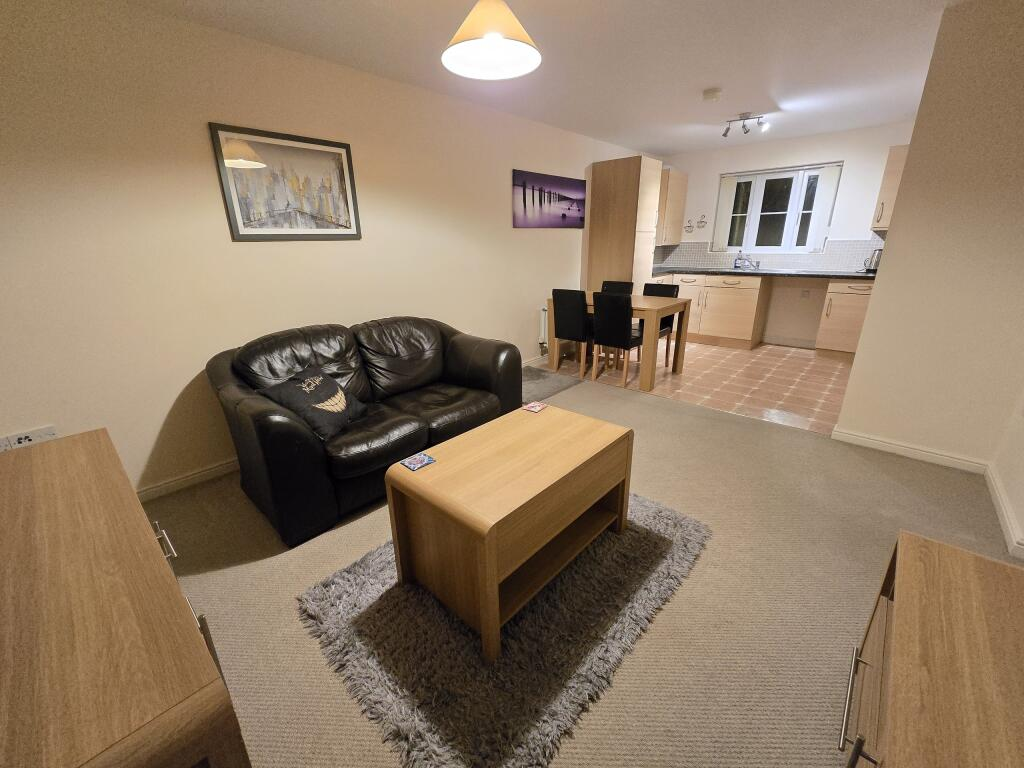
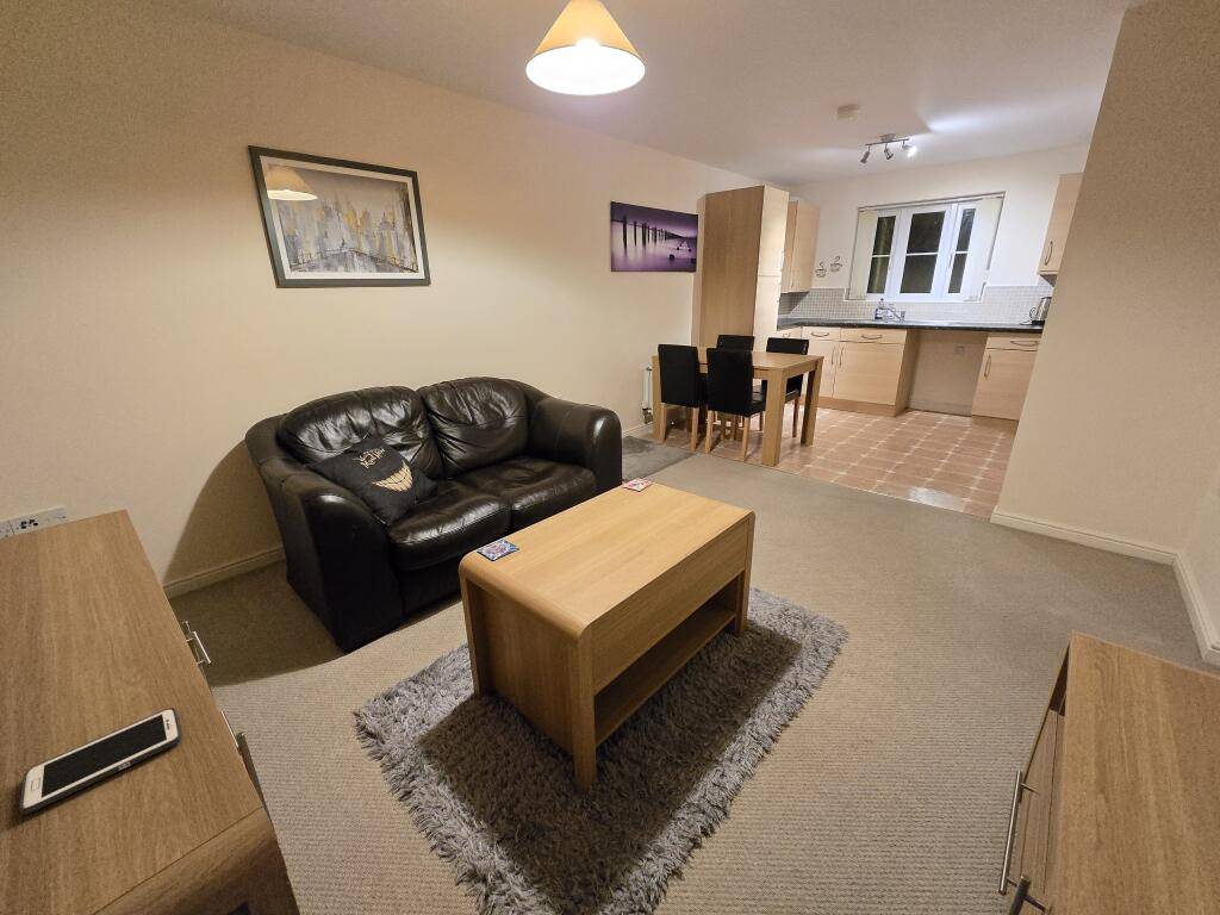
+ cell phone [18,707,183,815]
